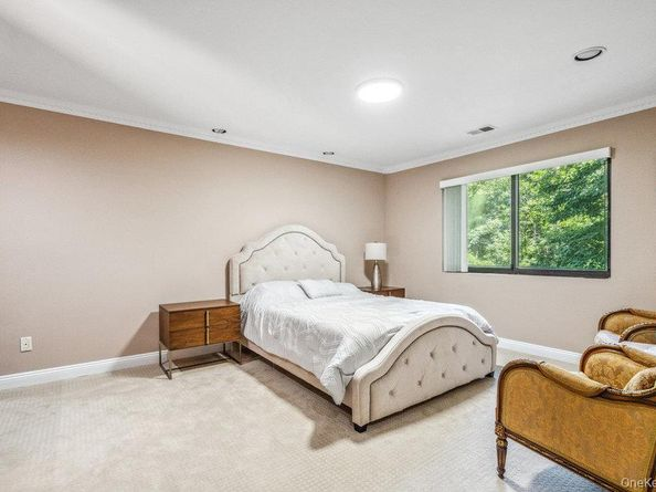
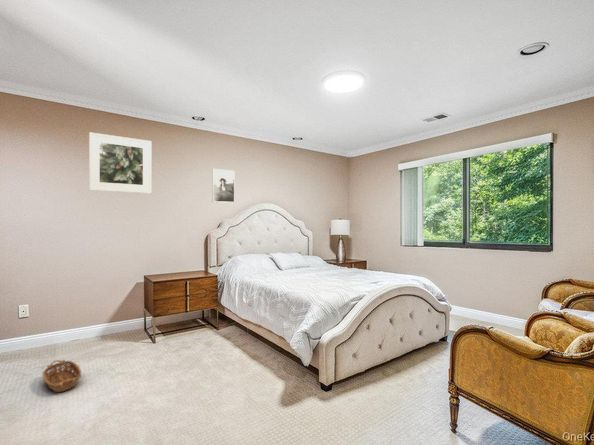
+ basket [41,359,82,393]
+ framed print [88,131,153,195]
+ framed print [211,168,235,204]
